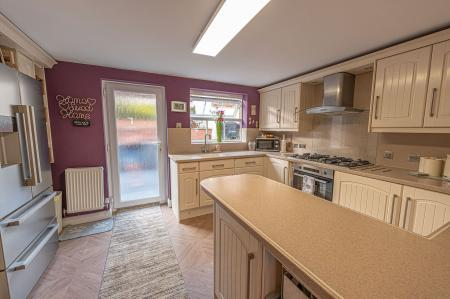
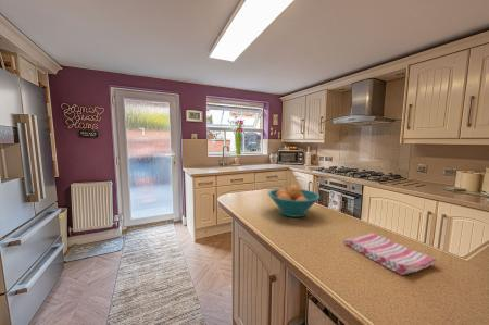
+ fruit bowl [267,184,322,218]
+ dish towel [342,232,437,276]
